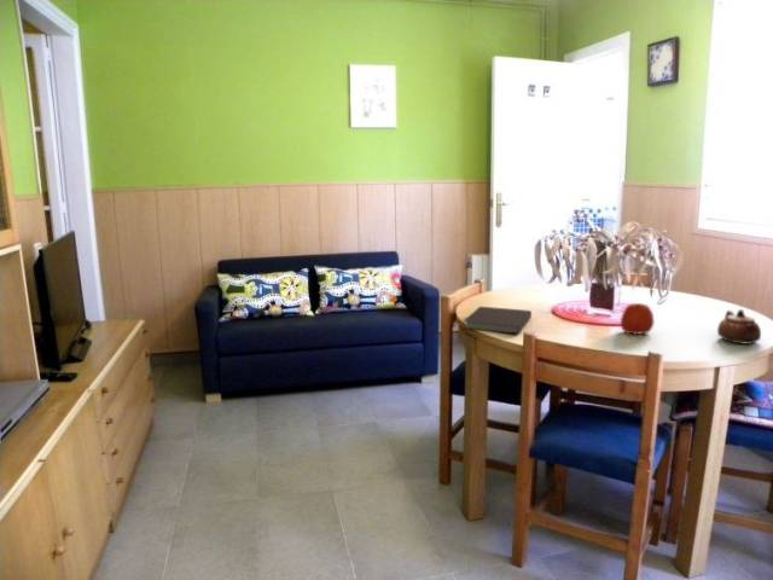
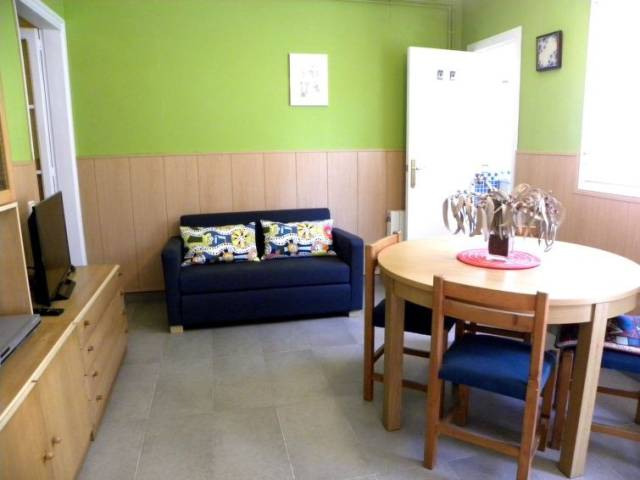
- teapot [716,308,762,346]
- apple [620,302,655,335]
- notebook [461,306,533,335]
